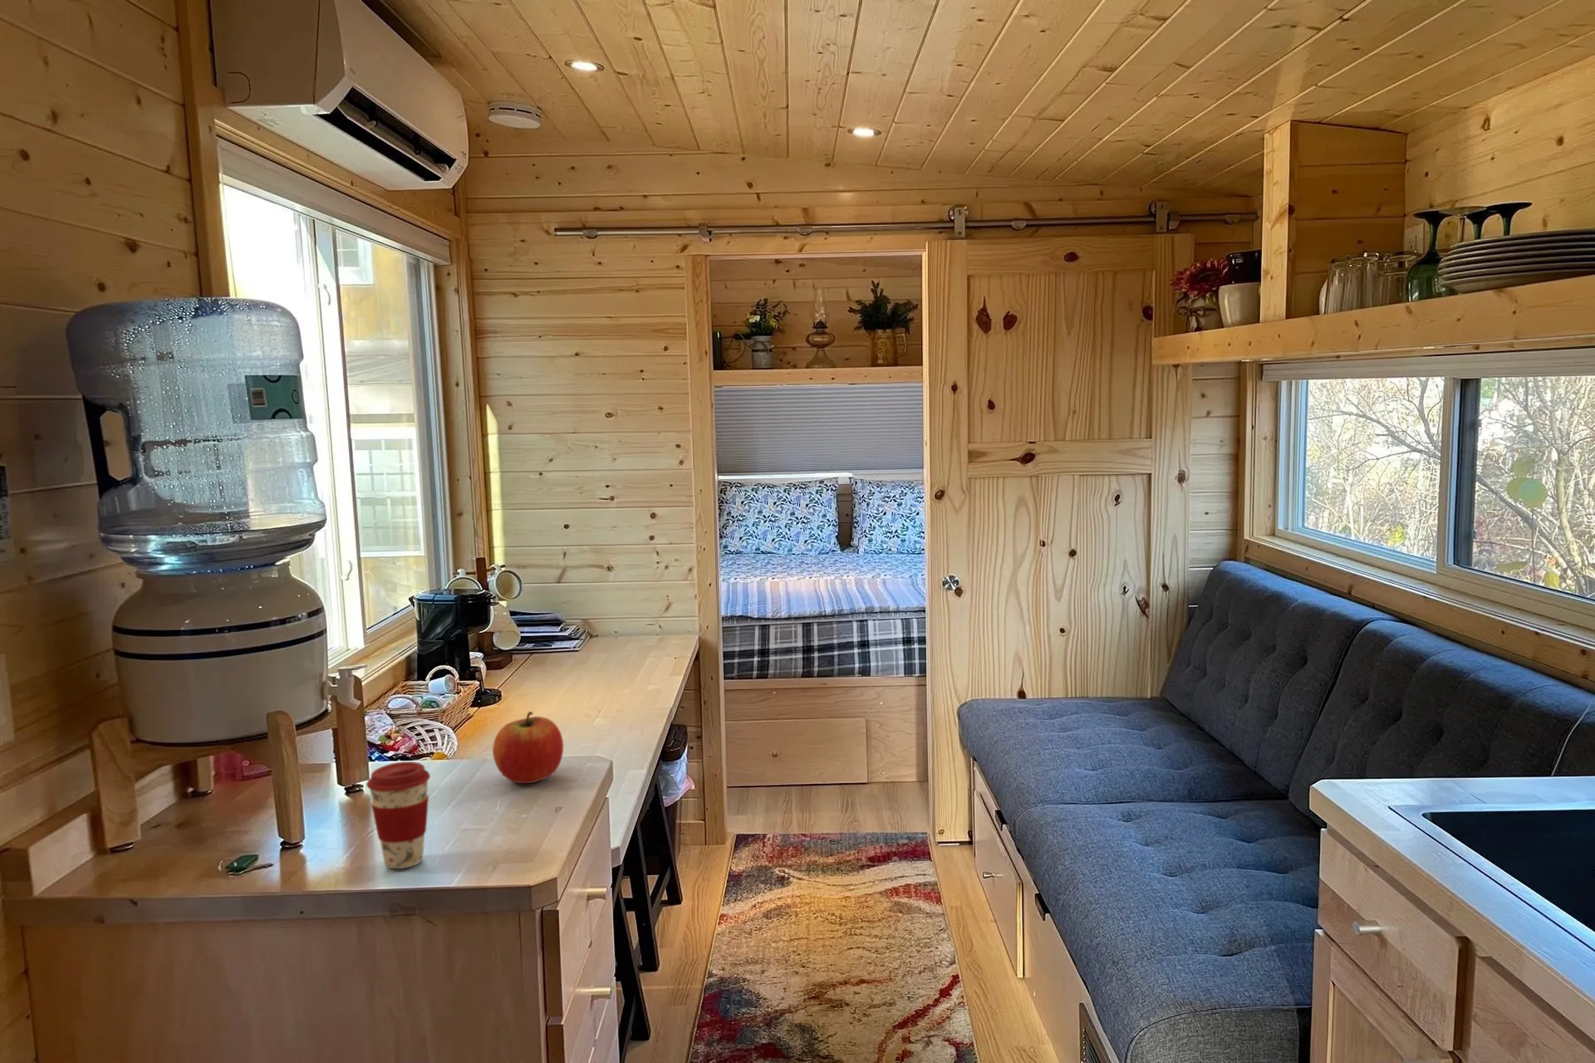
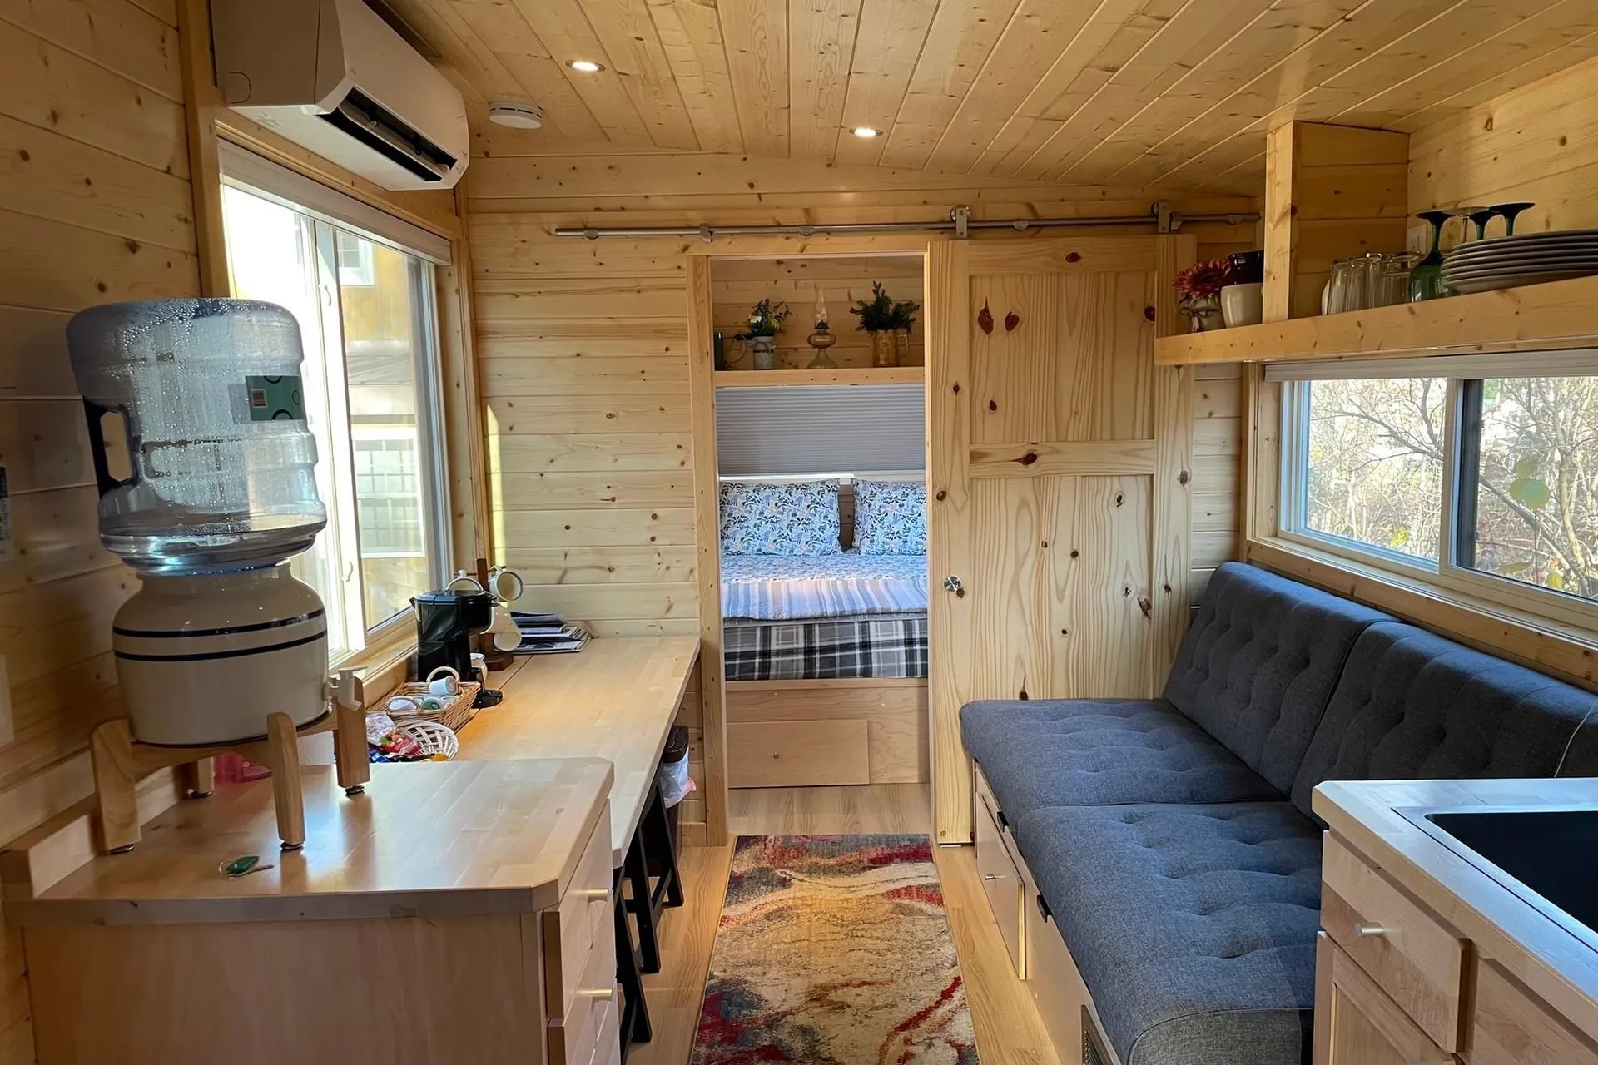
- coffee cup [366,760,431,870]
- apple [491,711,564,784]
